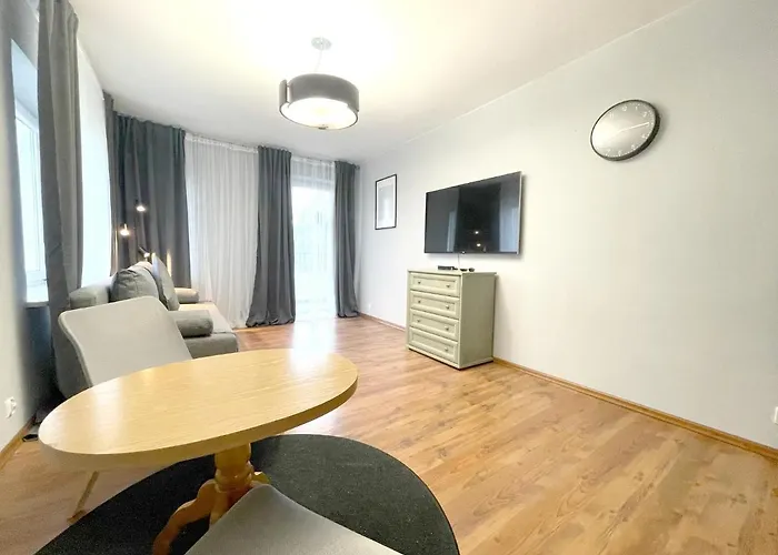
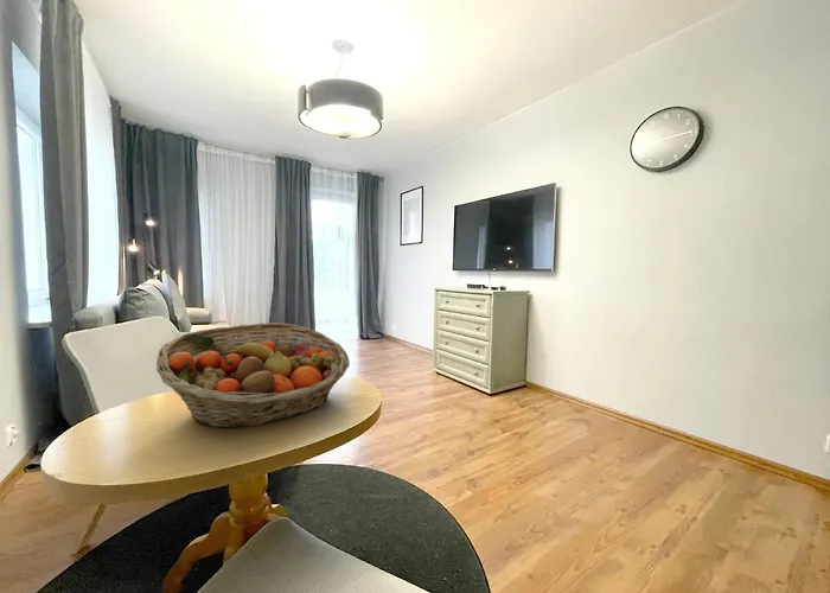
+ fruit basket [155,321,351,429]
